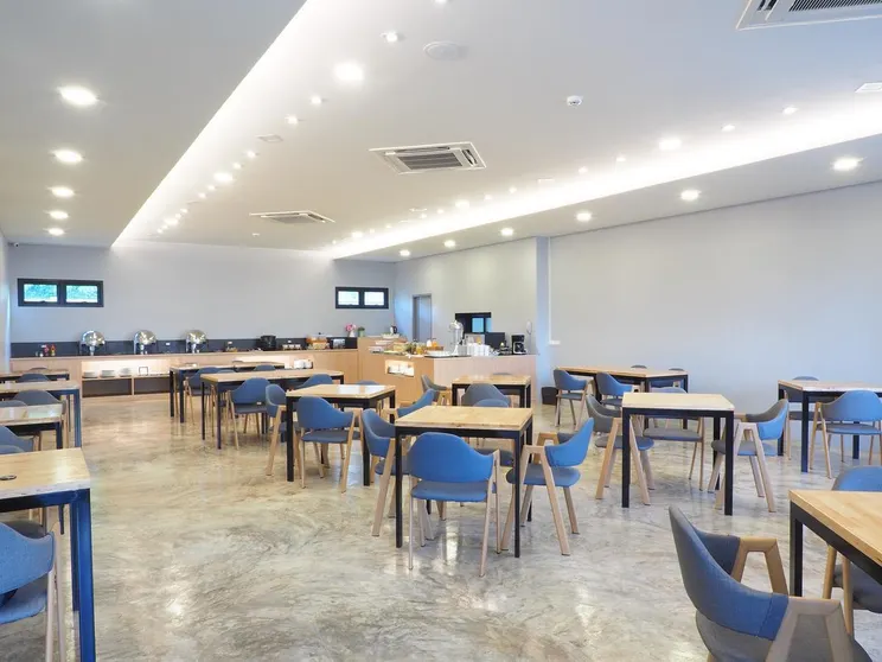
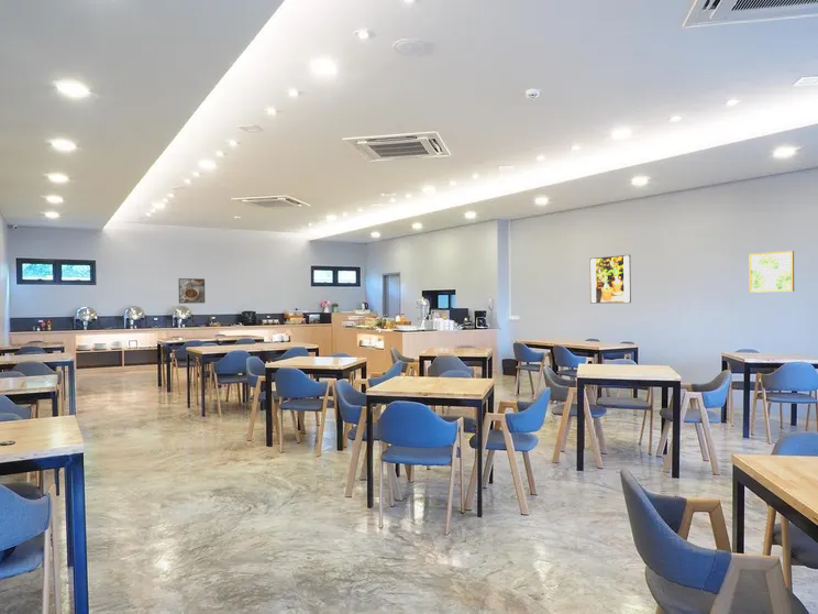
+ wall art [748,250,795,294]
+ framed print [178,277,206,305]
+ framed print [589,254,632,305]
